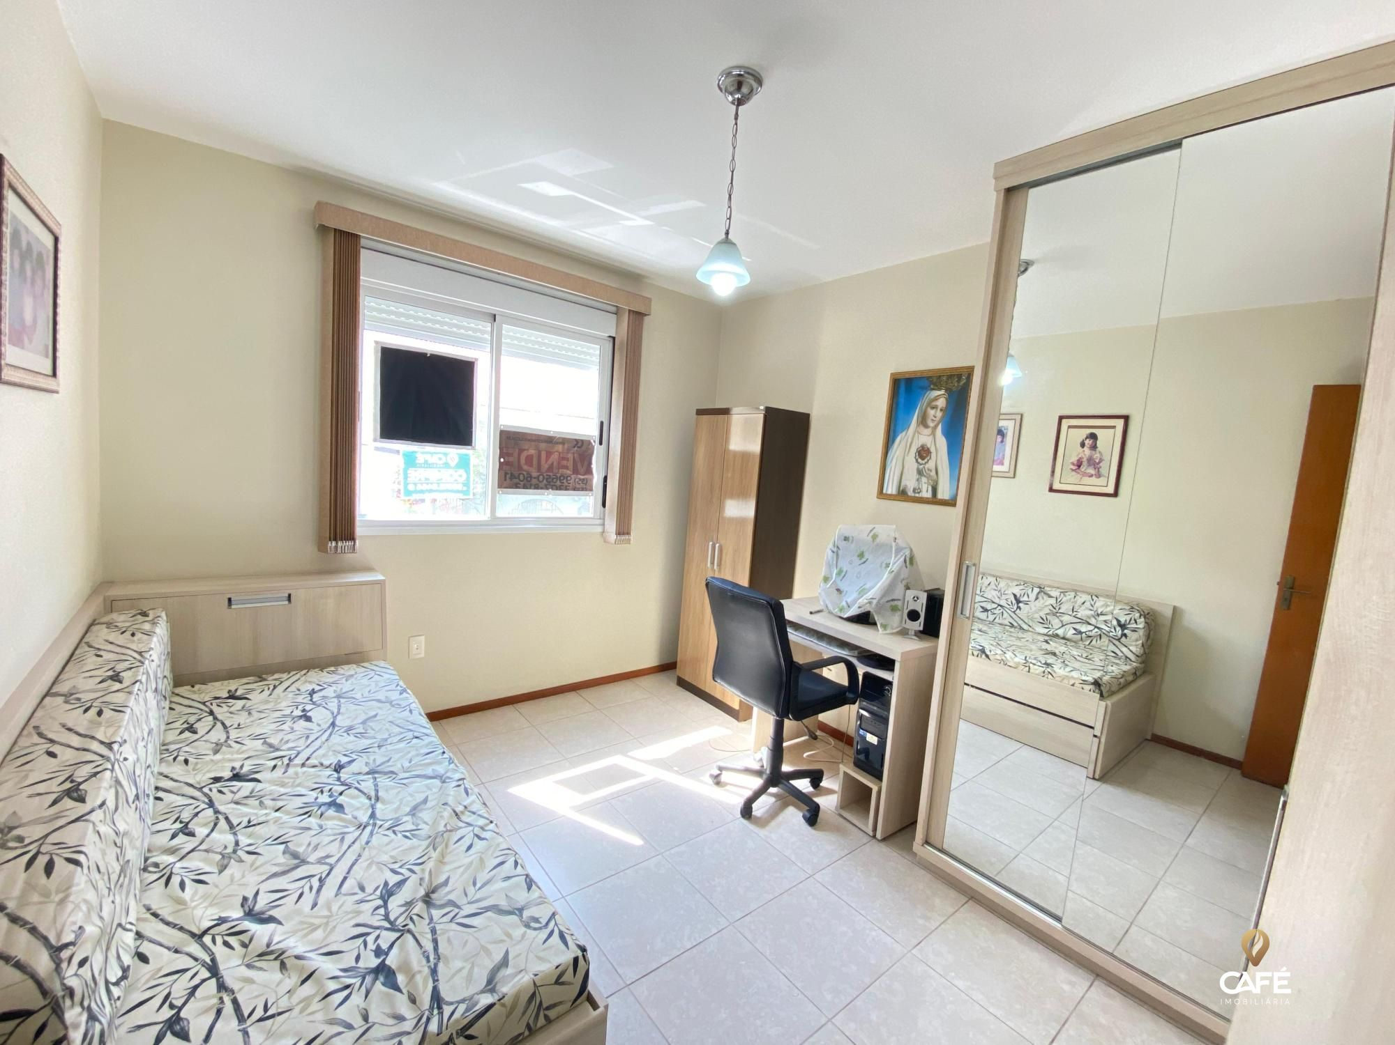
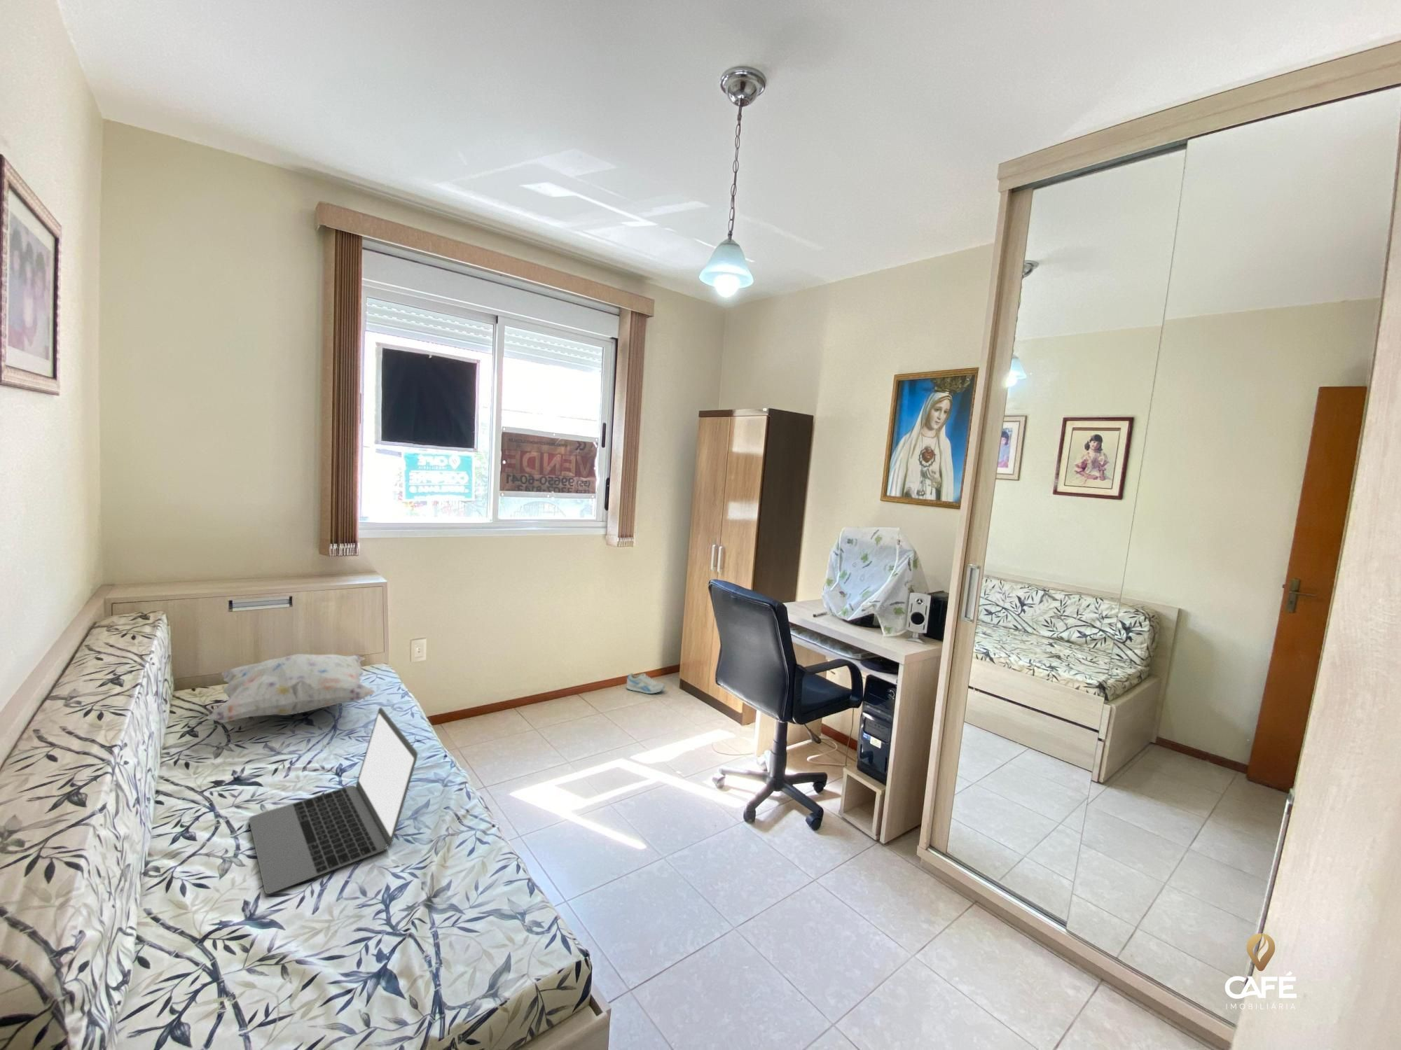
+ laptop [248,706,418,894]
+ decorative pillow [206,653,376,724]
+ sneaker [625,672,665,695]
